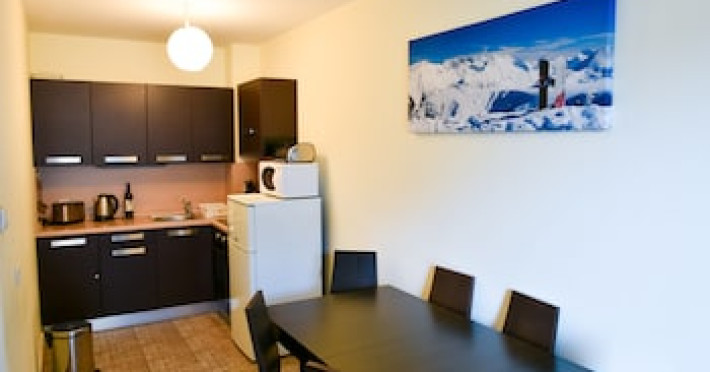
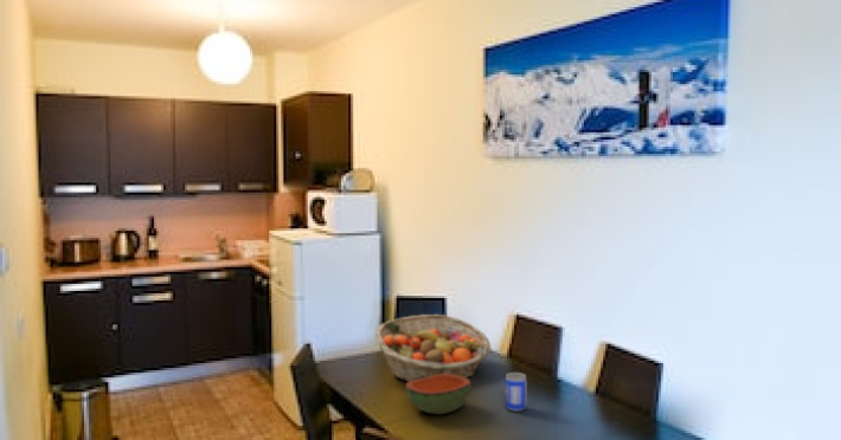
+ fruit basket [374,313,493,382]
+ beer can [505,371,527,413]
+ bowl [404,374,473,415]
